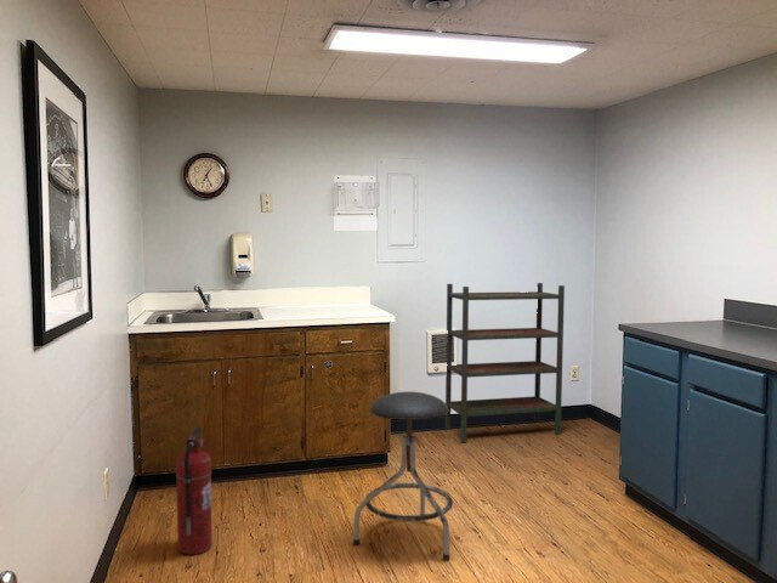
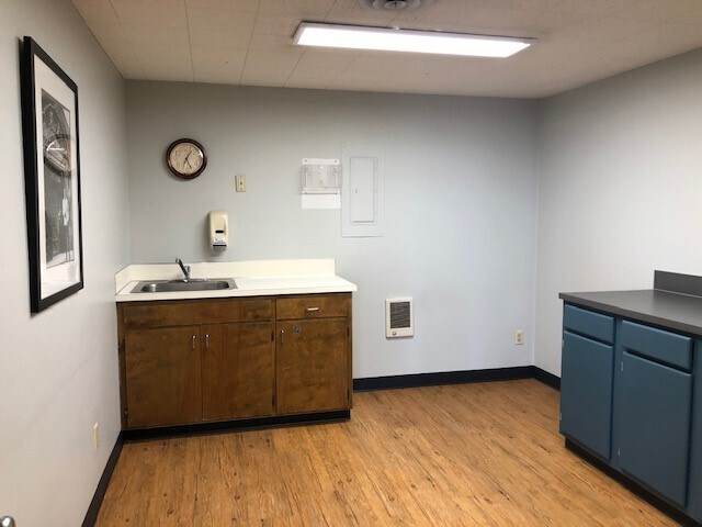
- bookshelf [444,282,566,443]
- fire extinguisher [175,426,214,556]
- stool [352,391,454,561]
